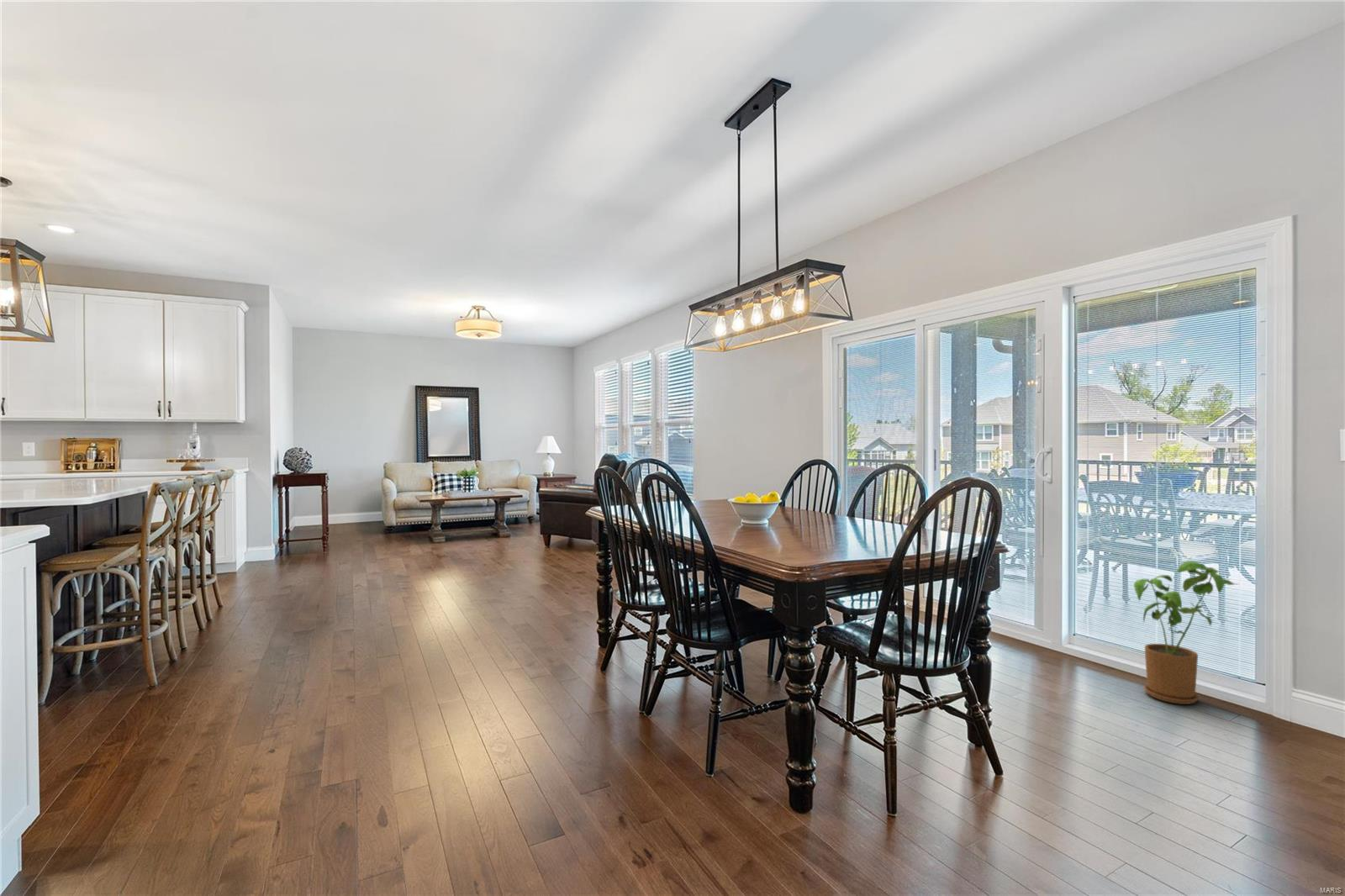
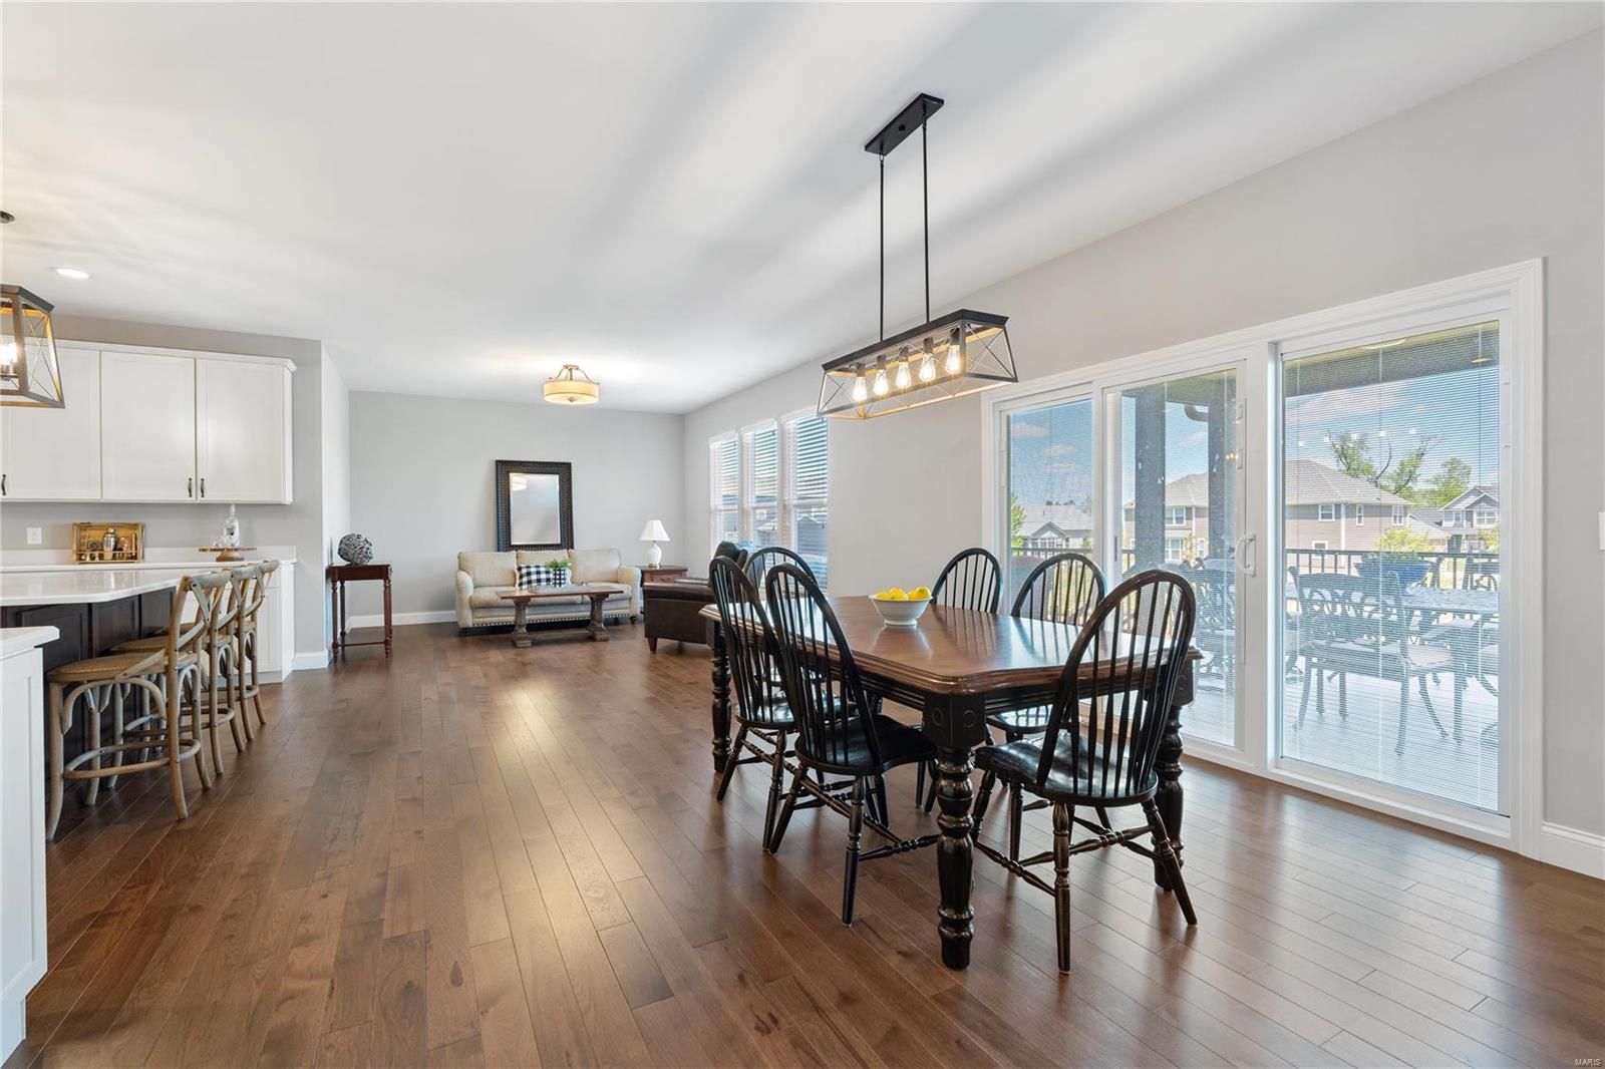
- house plant [1133,561,1239,705]
